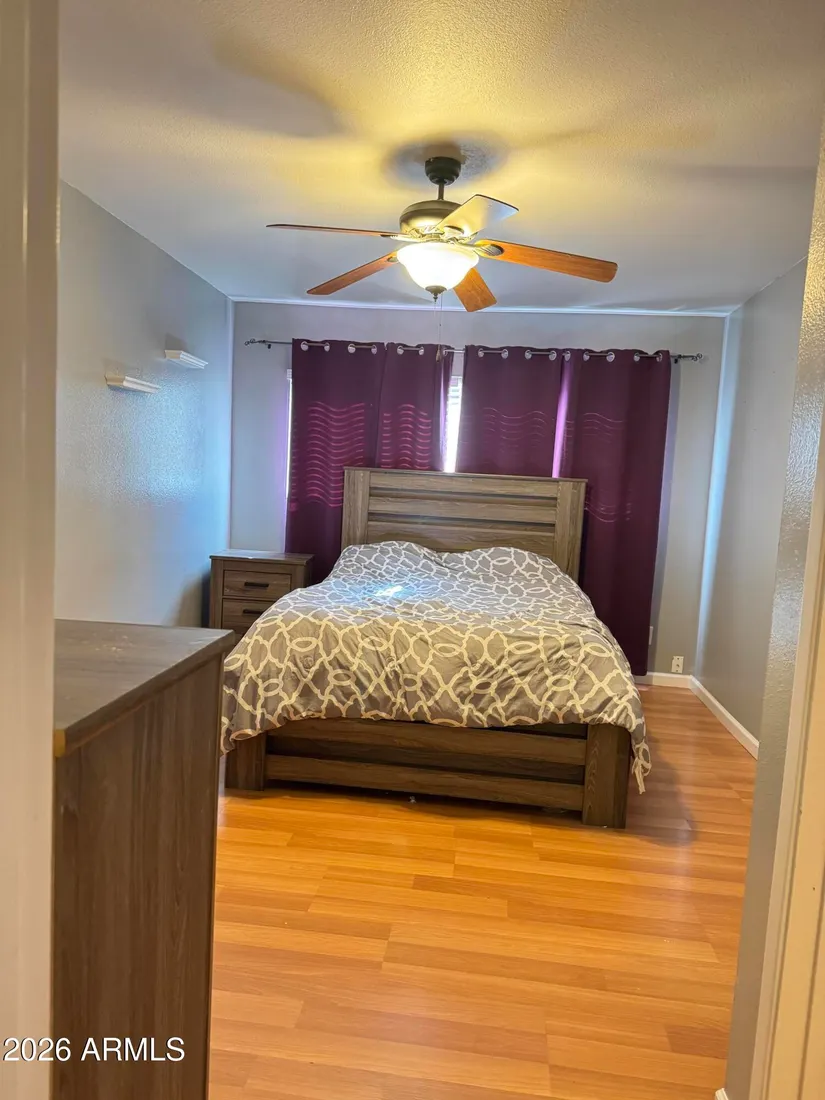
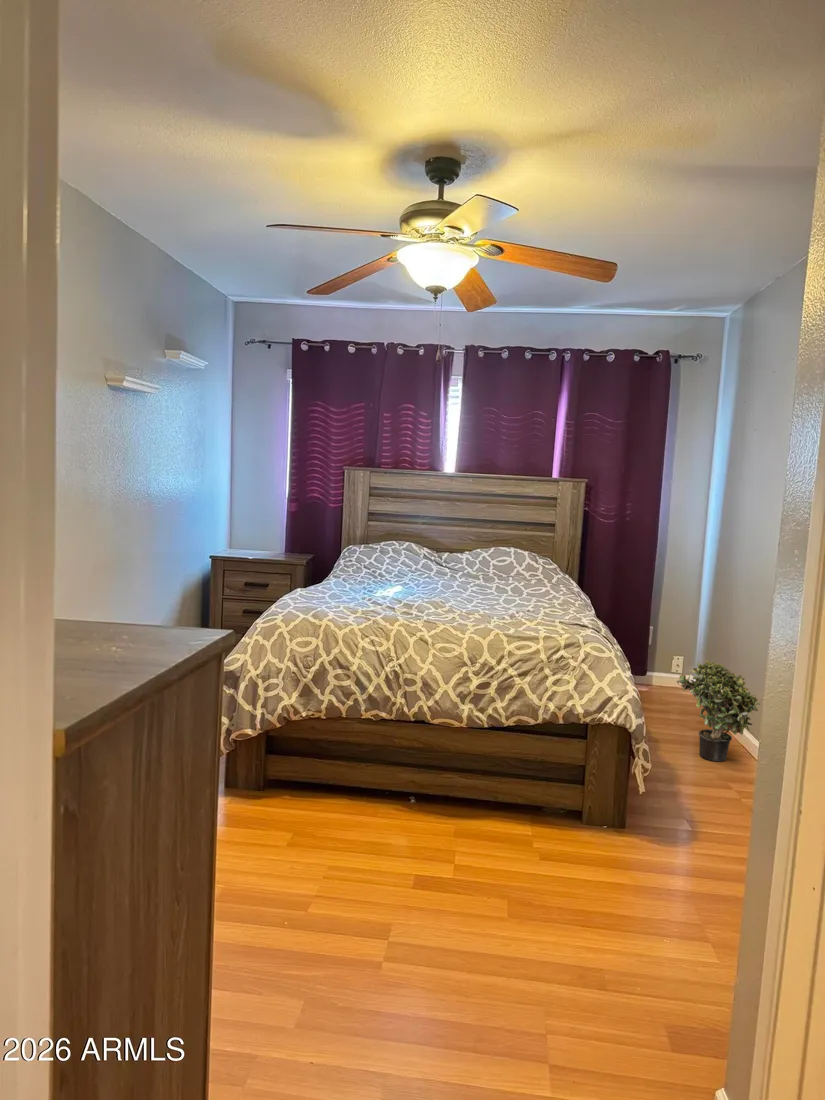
+ potted plant [676,659,762,762]
